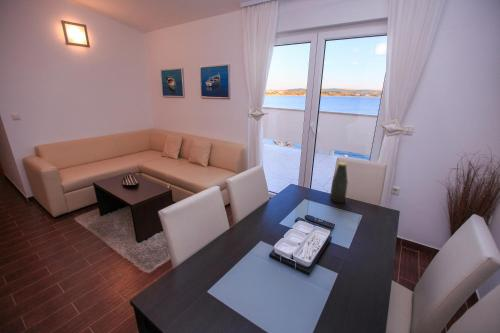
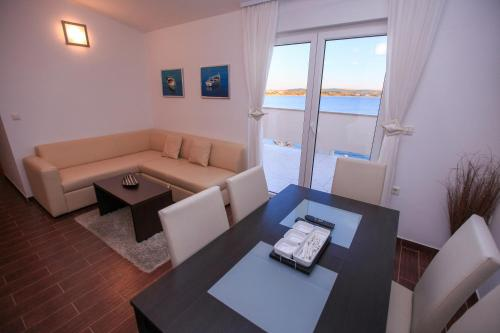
- bottle [329,161,349,204]
